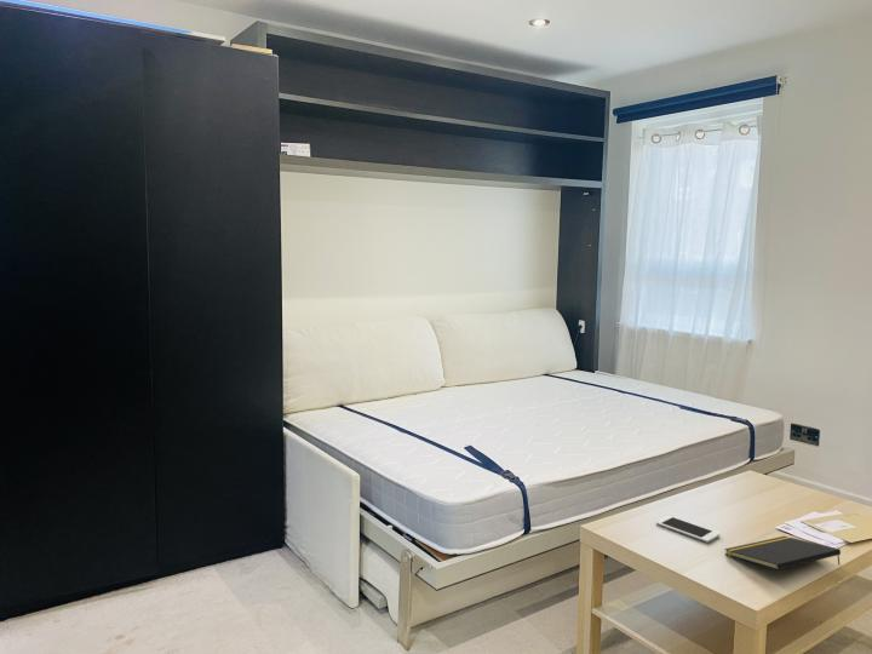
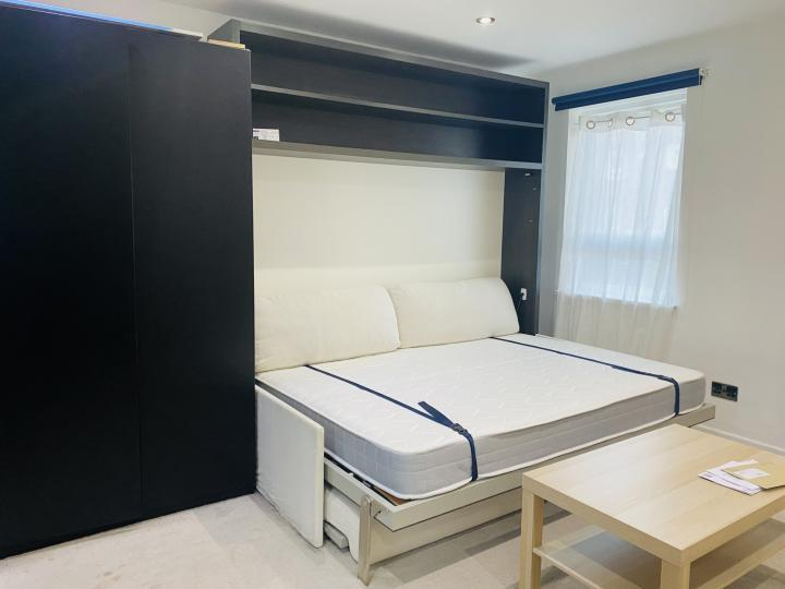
- cell phone [655,515,721,544]
- notepad [723,535,842,570]
